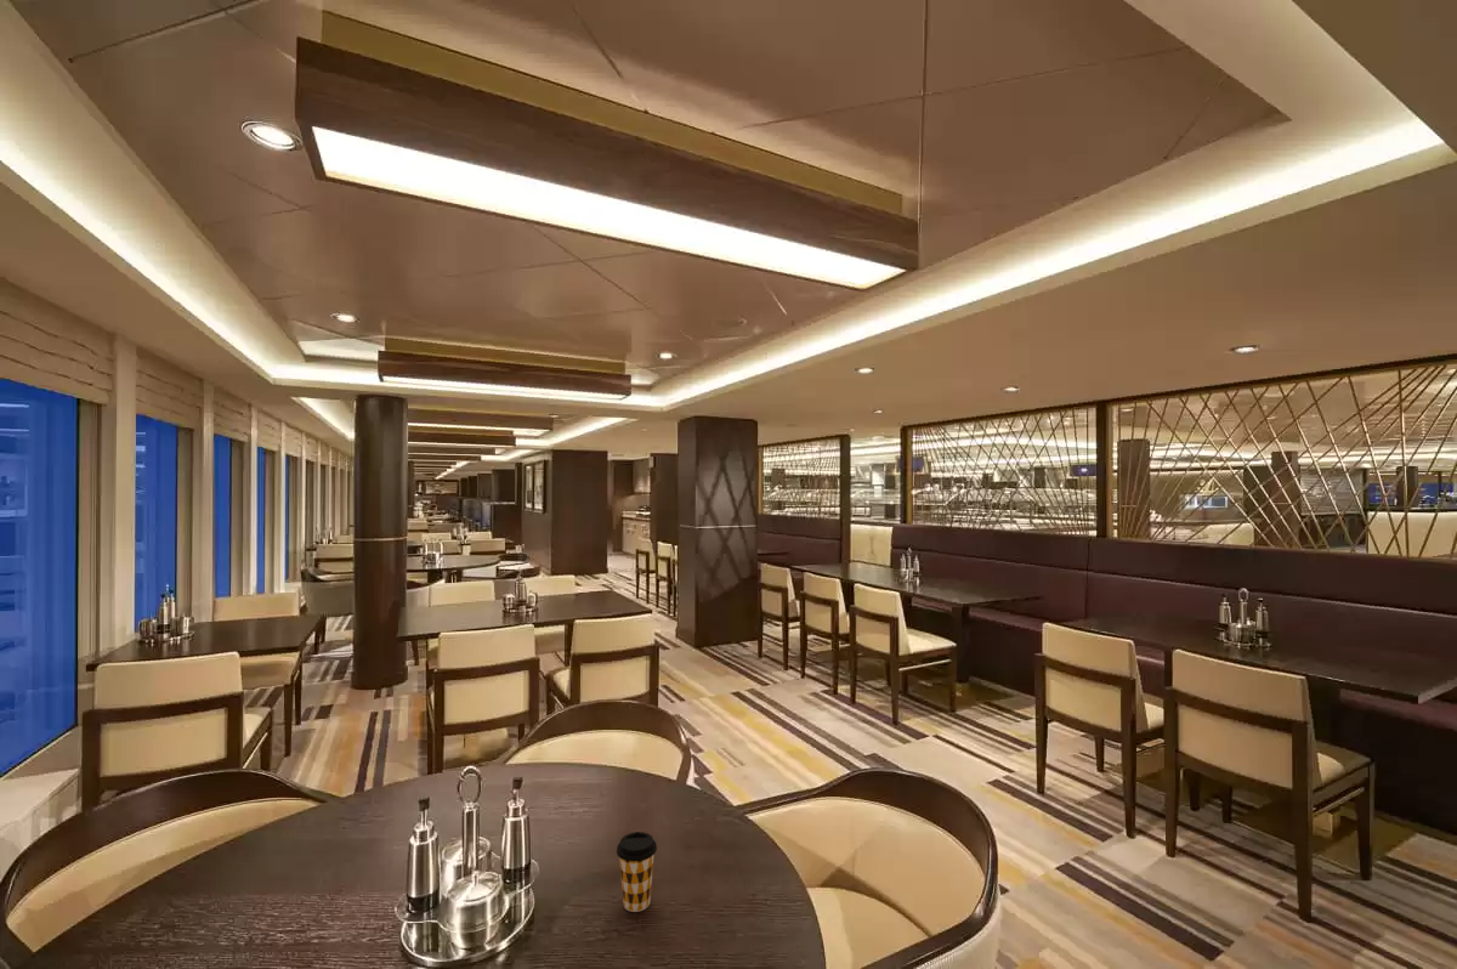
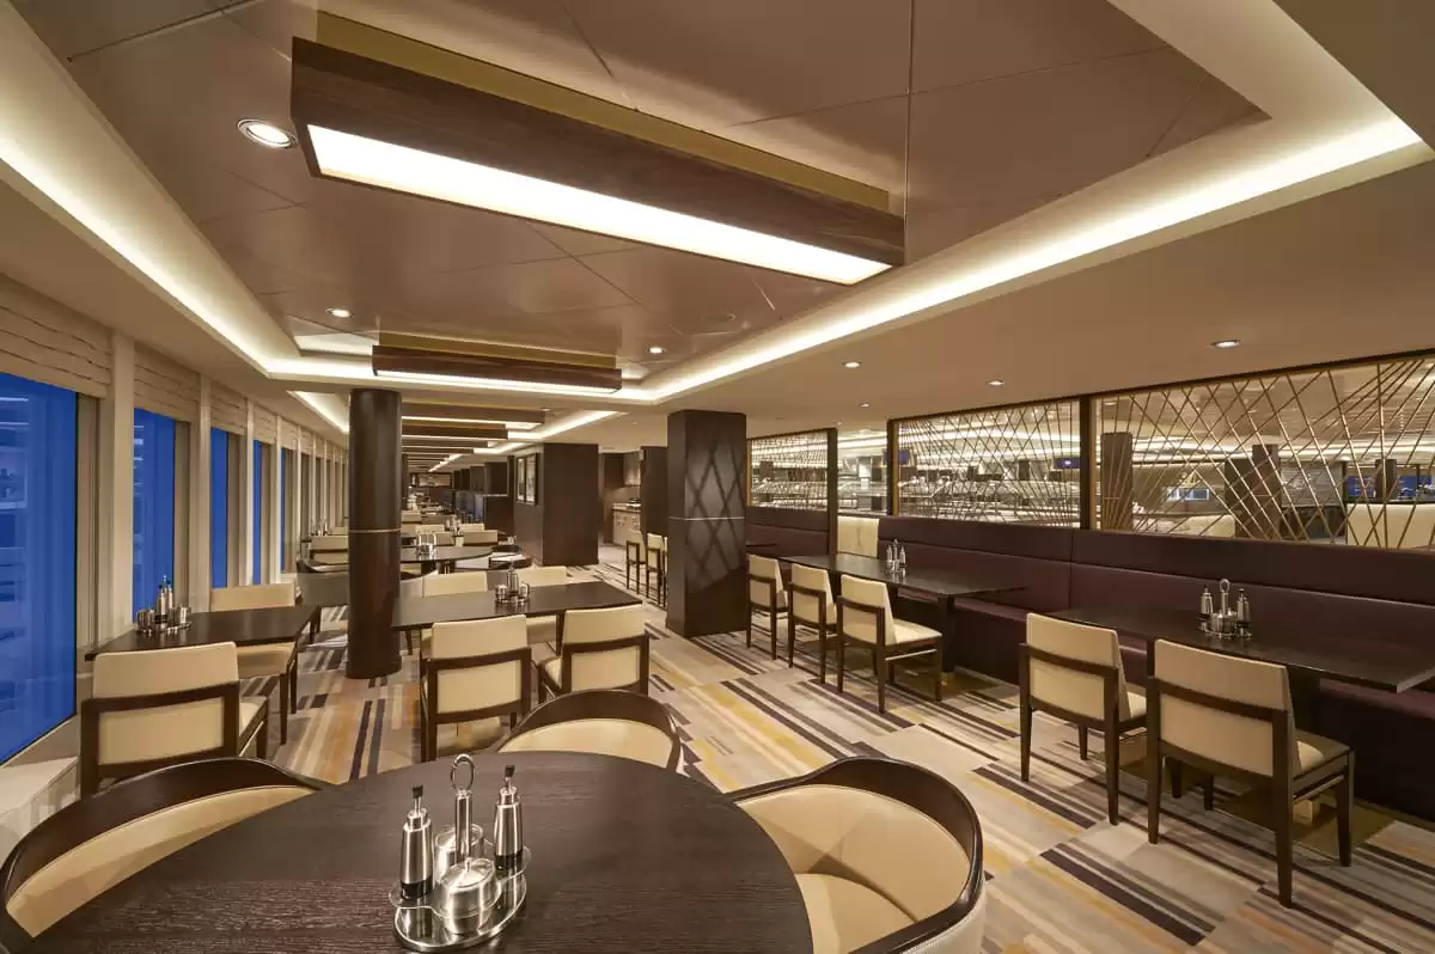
- coffee cup [616,831,658,913]
